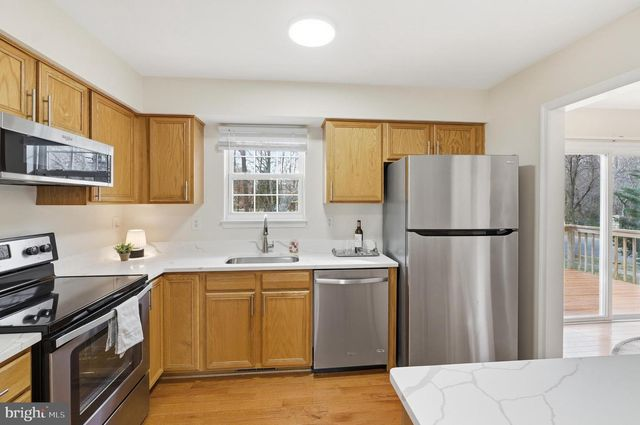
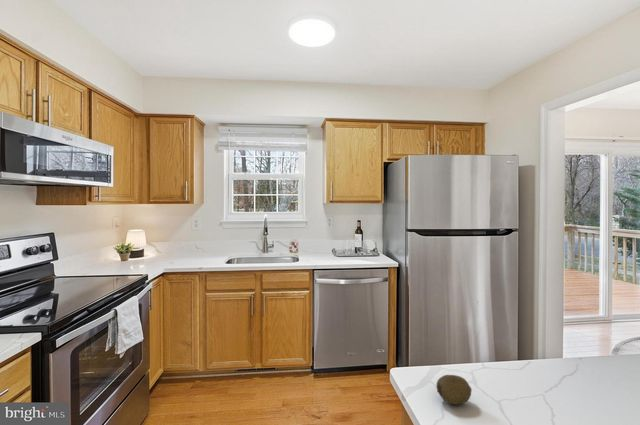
+ fruit [435,374,473,406]
